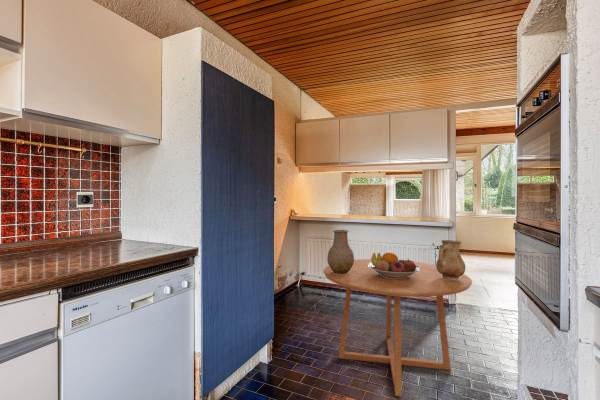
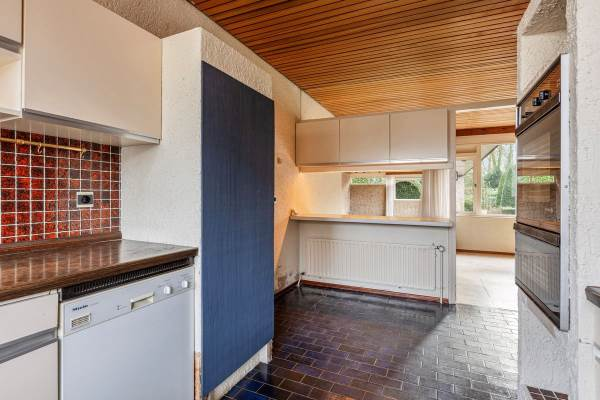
- ceramic pitcher [435,239,466,280]
- fruit bowl [368,252,421,278]
- dining table [323,258,473,398]
- vase [326,229,355,274]
